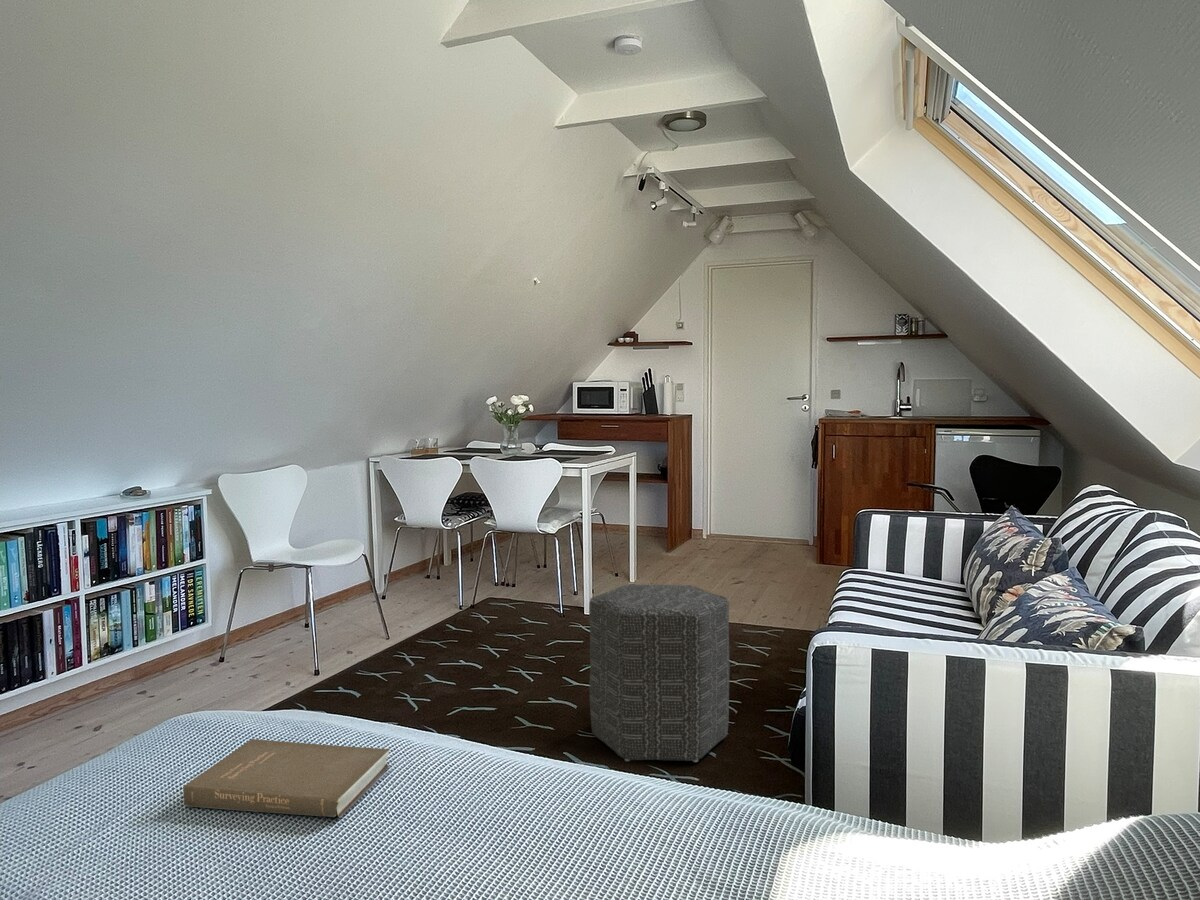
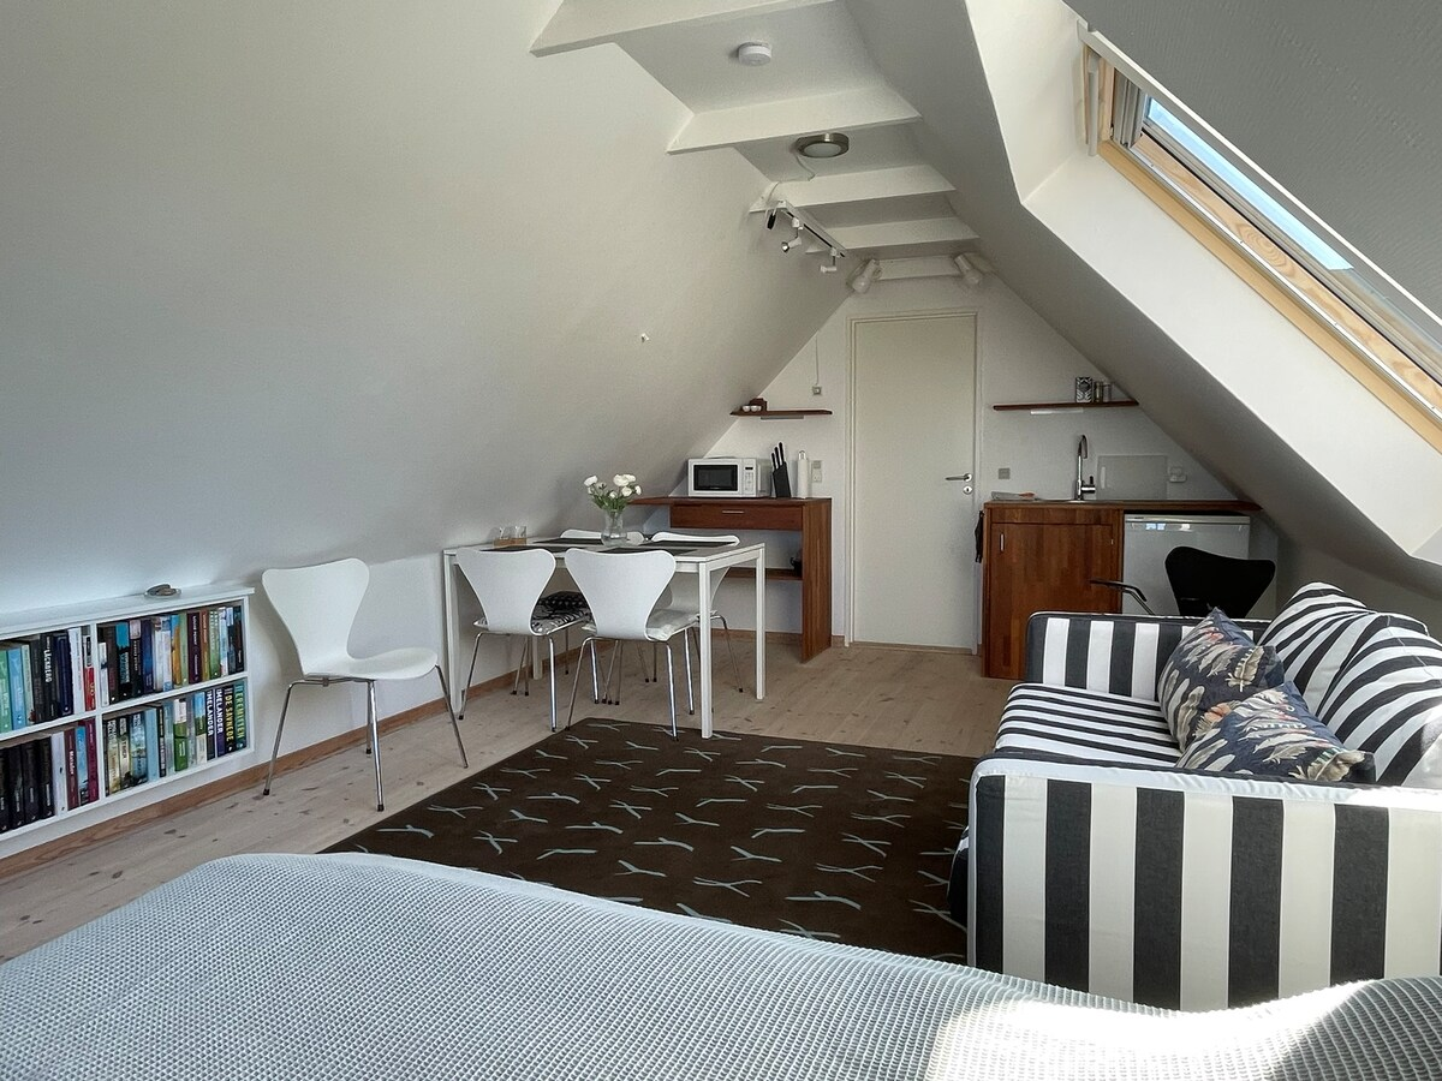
- ottoman [588,584,730,763]
- book [182,738,391,819]
